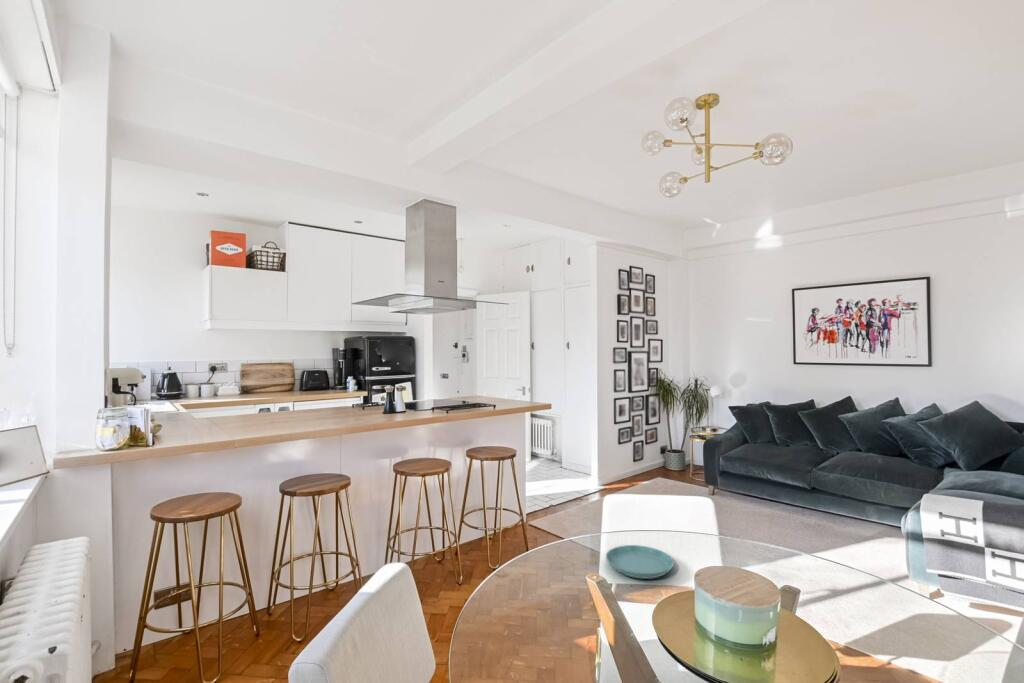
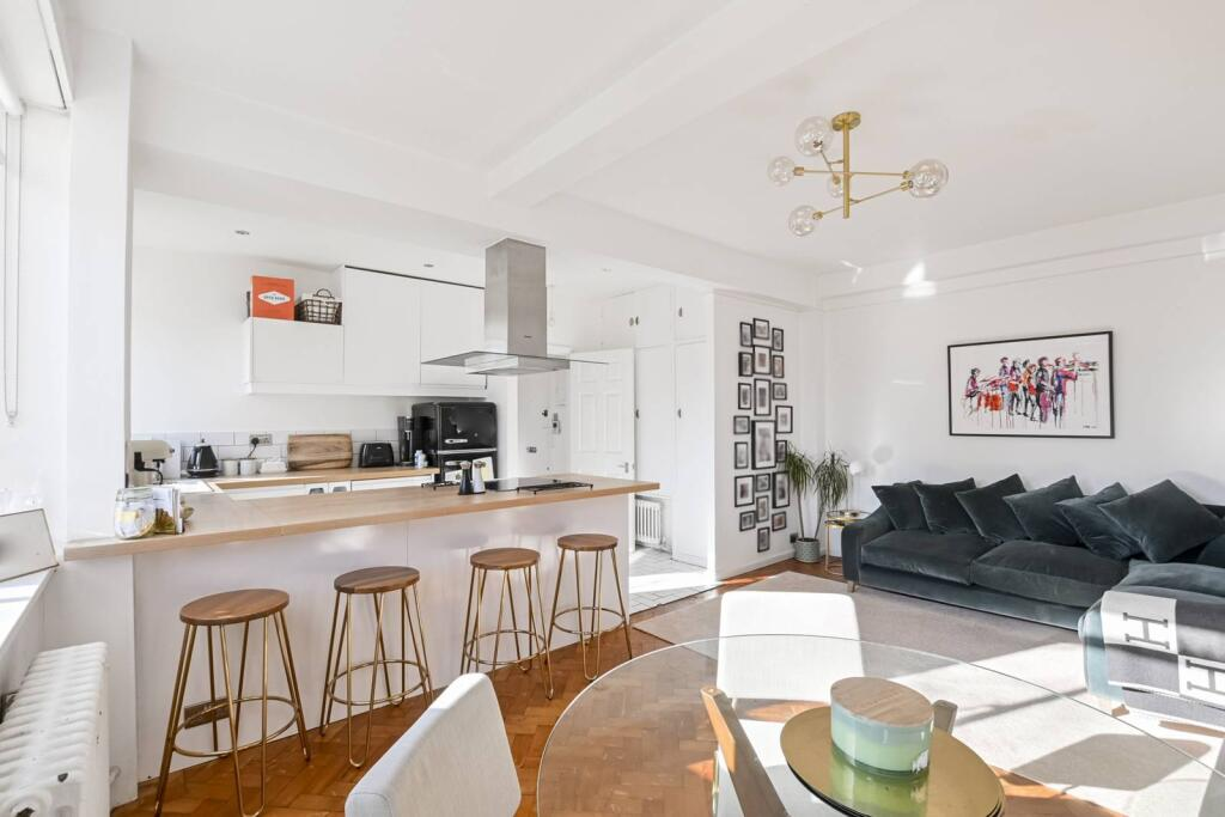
- saucer [605,544,675,580]
